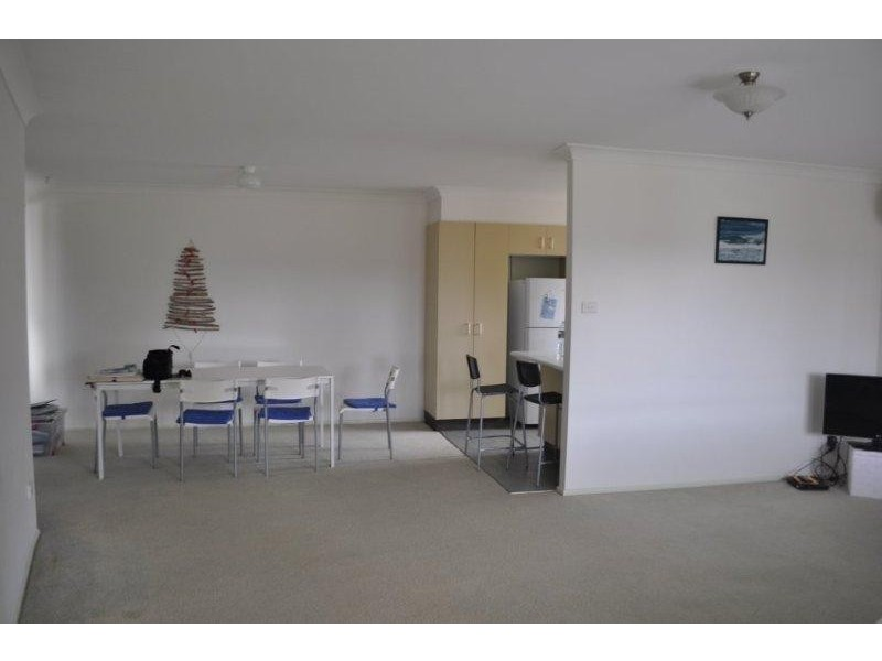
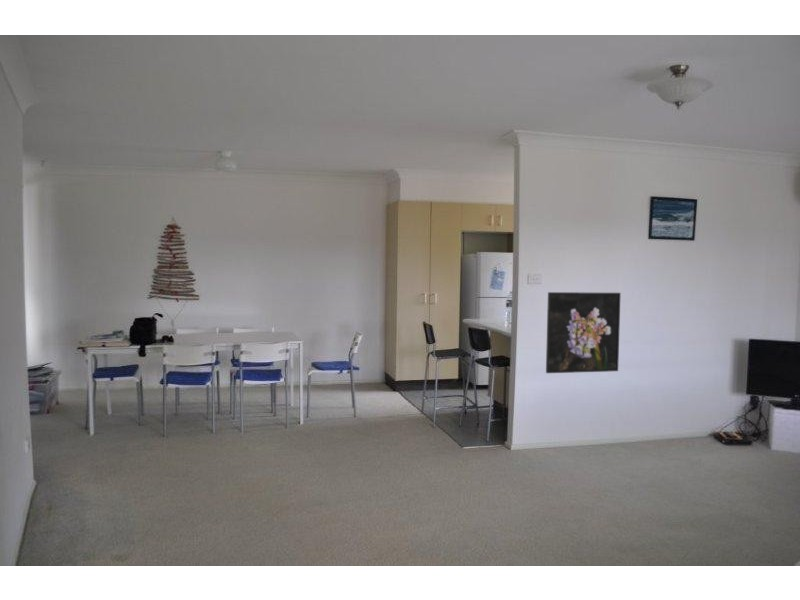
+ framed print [545,291,622,374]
